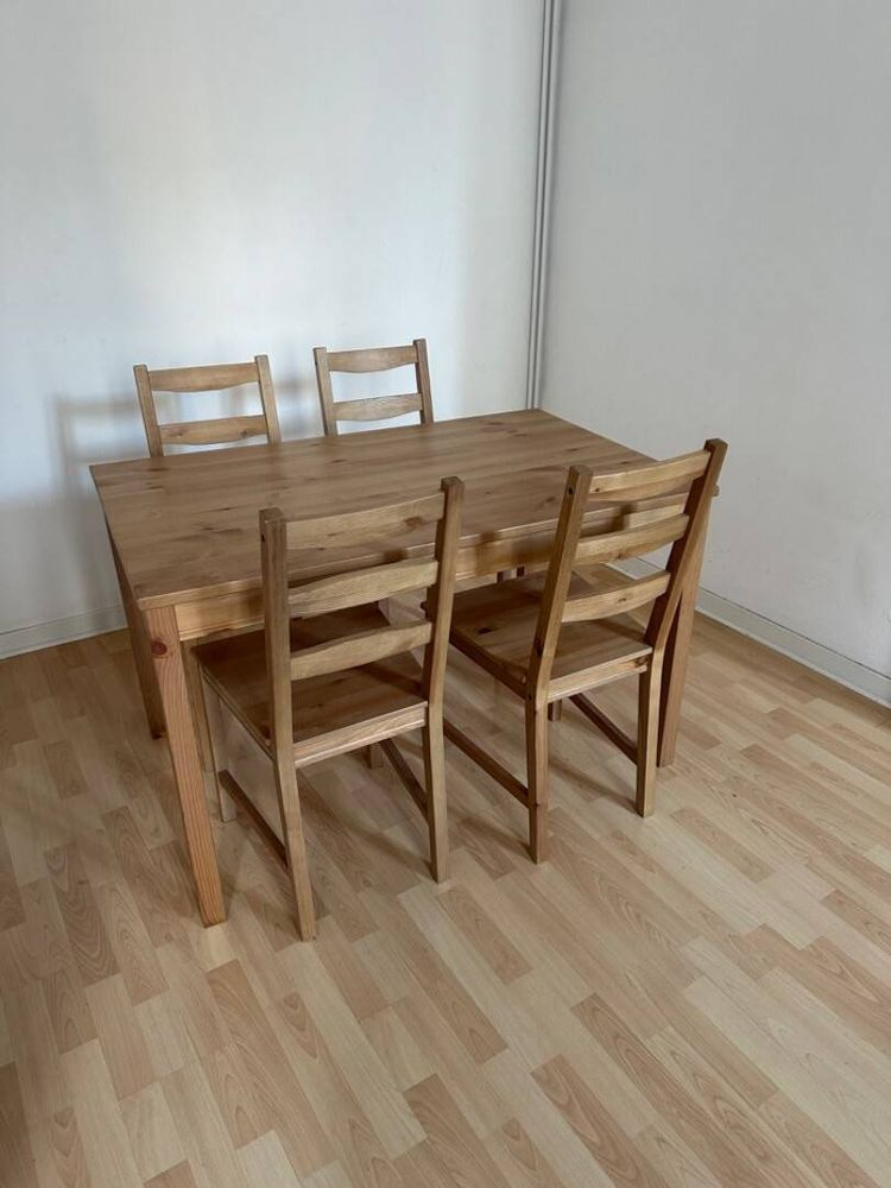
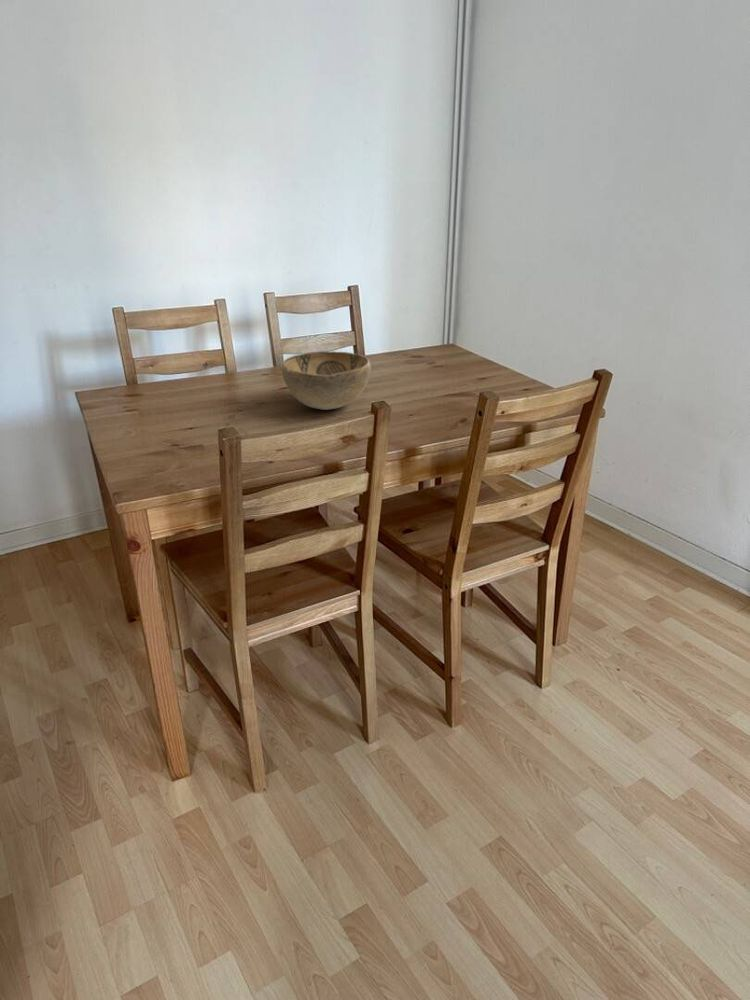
+ decorative bowl [281,350,372,411]
